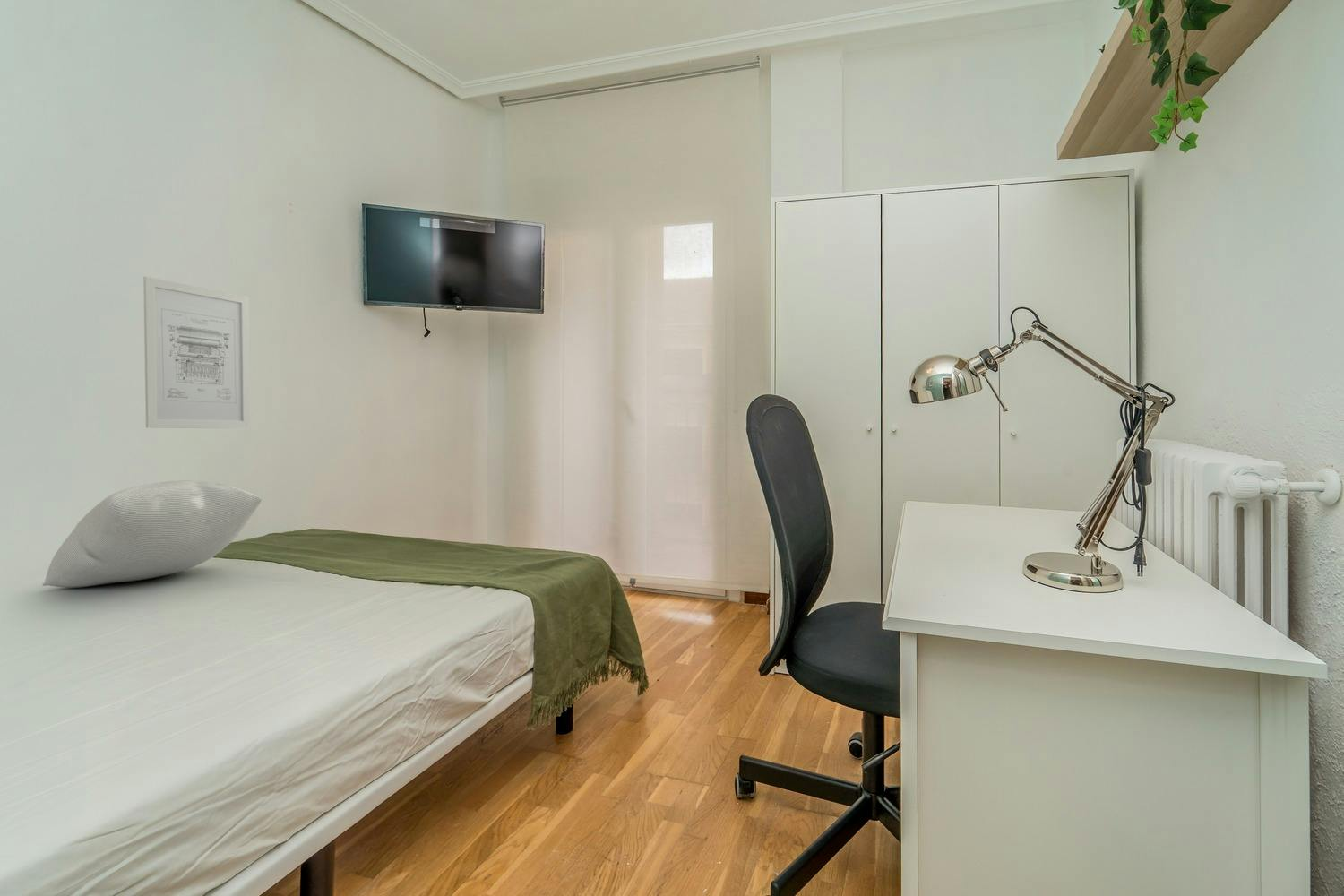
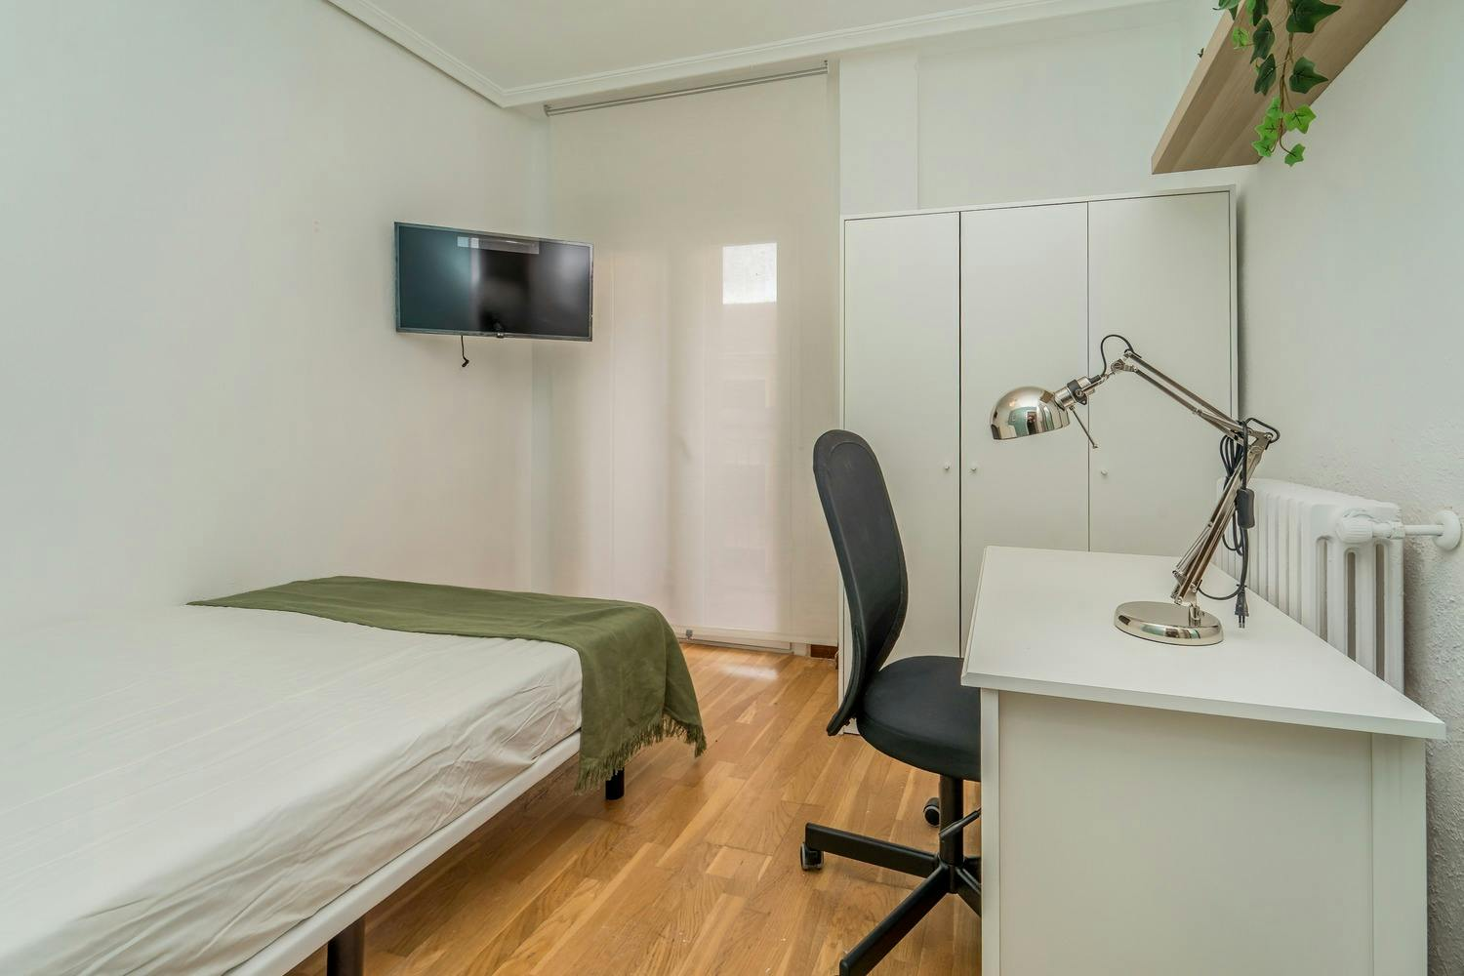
- wall art [142,276,252,430]
- pillow [41,479,263,589]
